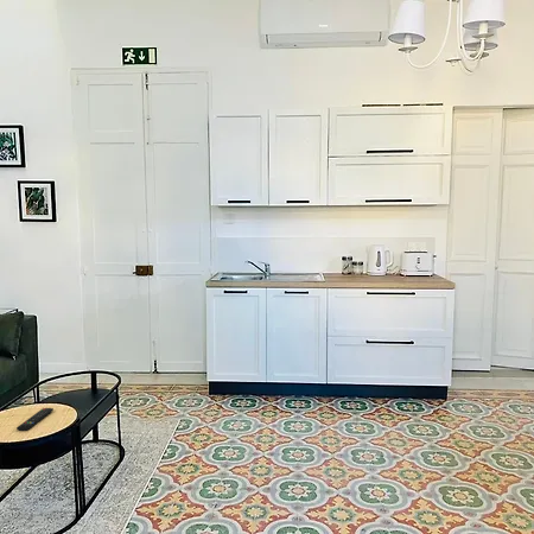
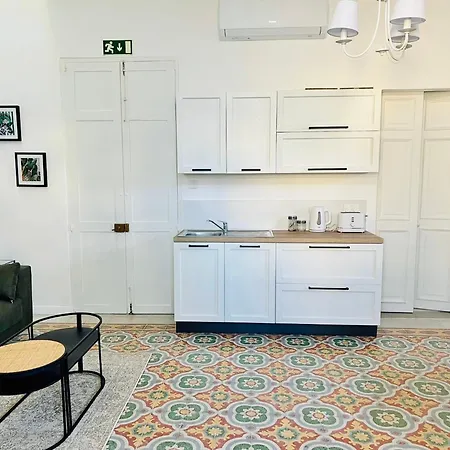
- remote control [15,407,55,432]
